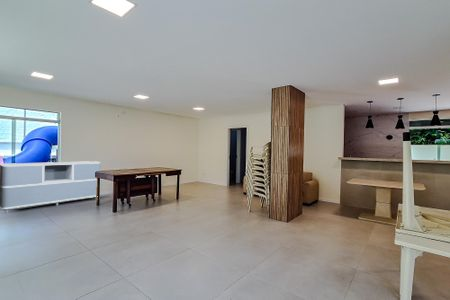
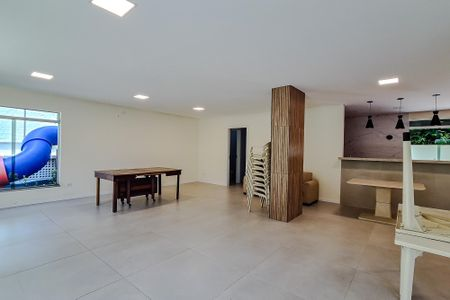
- sideboard [0,160,101,214]
